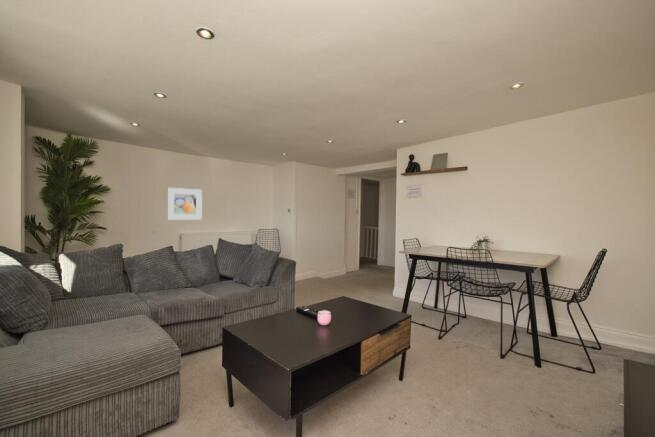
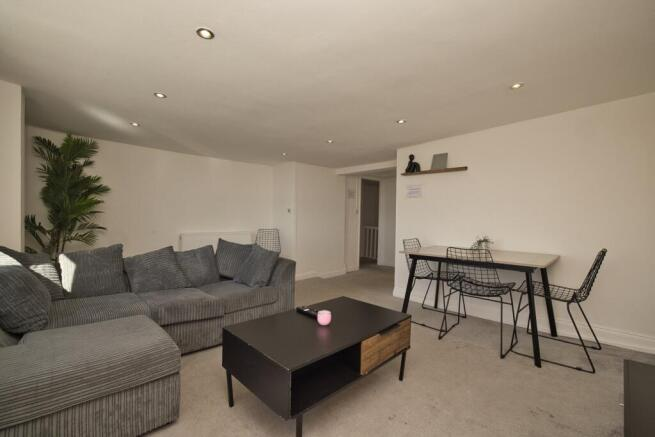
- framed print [167,187,203,221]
